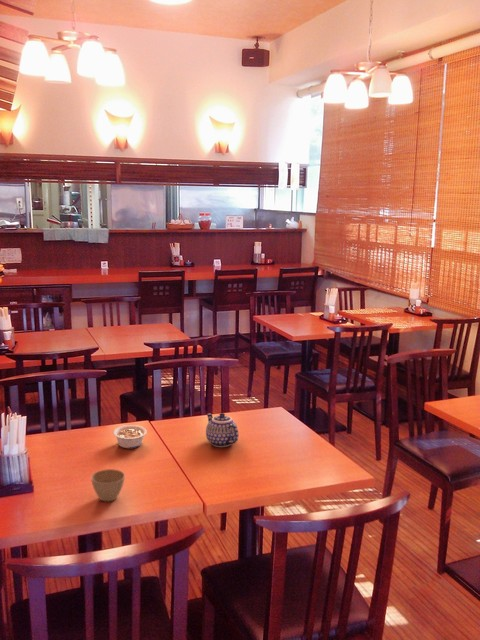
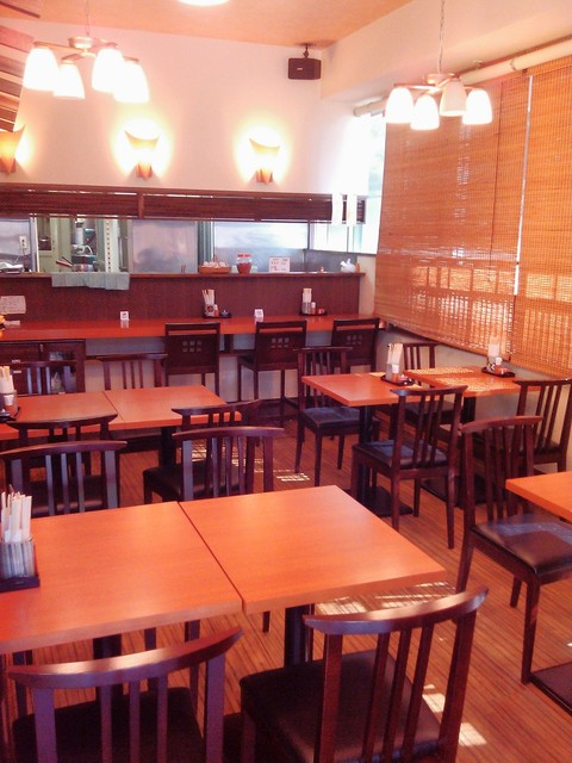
- flower pot [90,468,126,502]
- legume [112,424,148,449]
- teapot [205,412,240,448]
